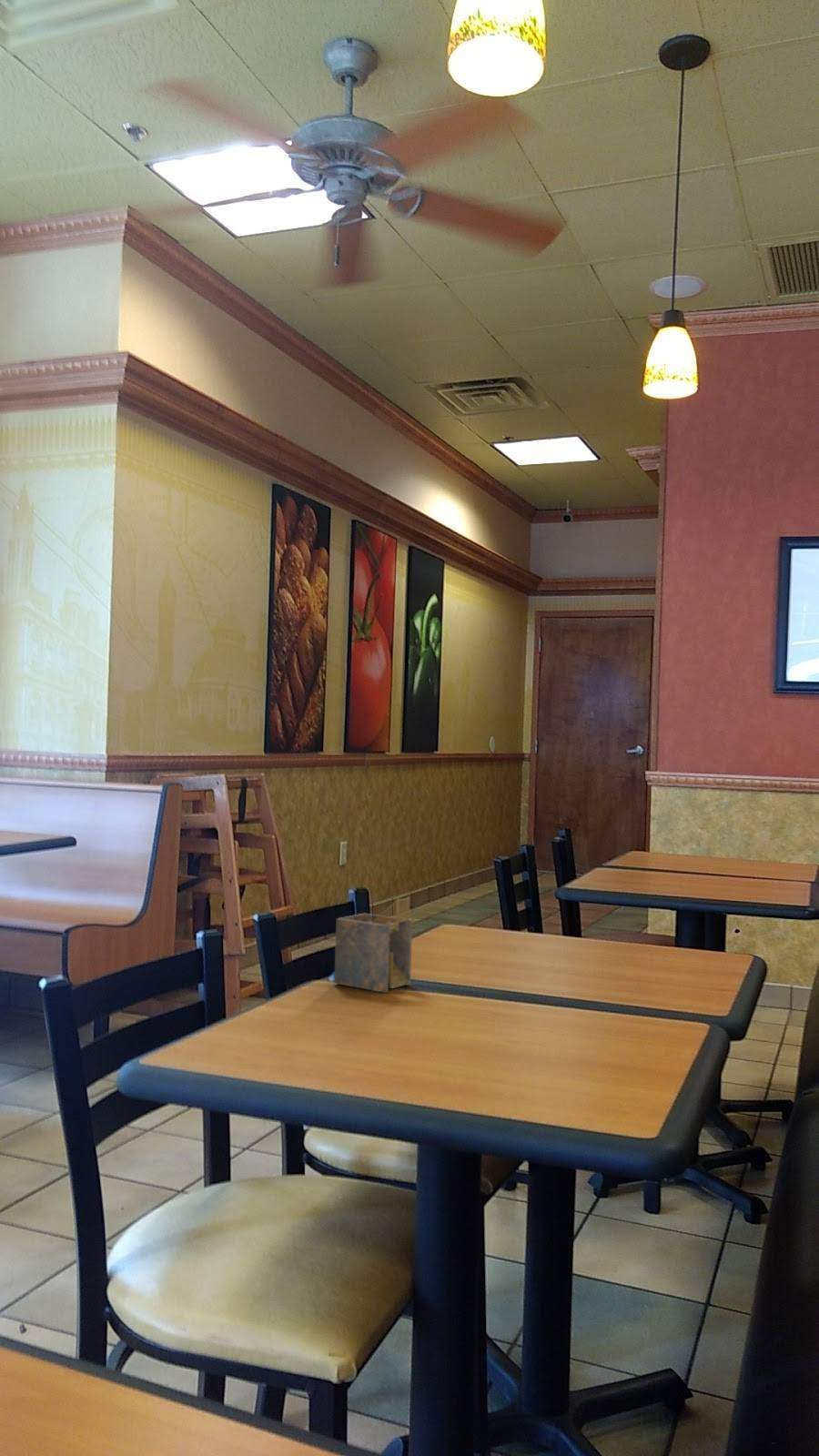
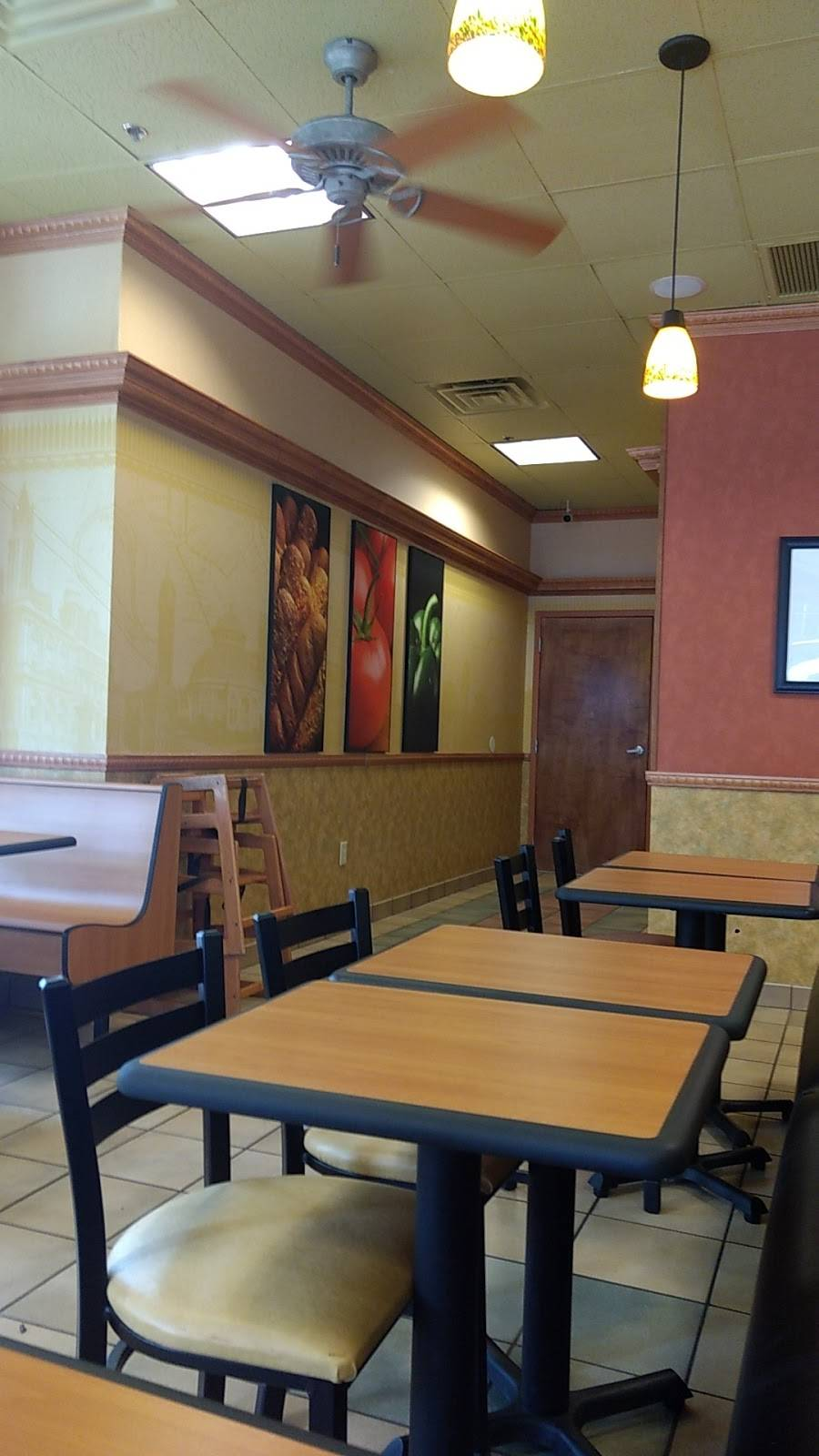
- napkin holder [333,895,413,994]
